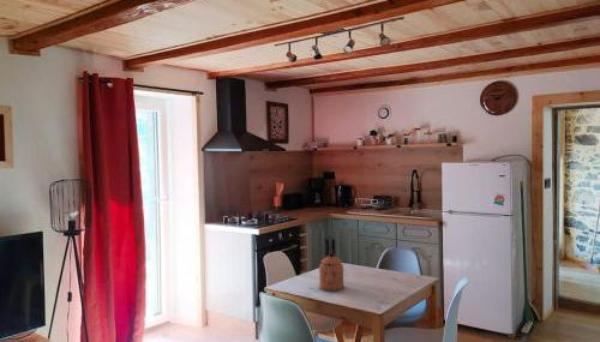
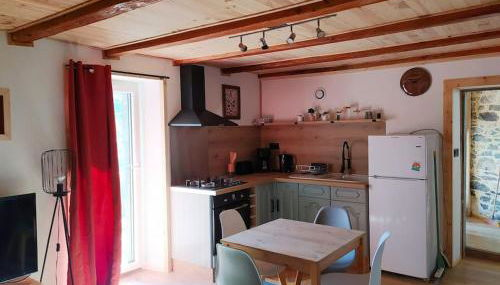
- coffeepot [318,250,346,292]
